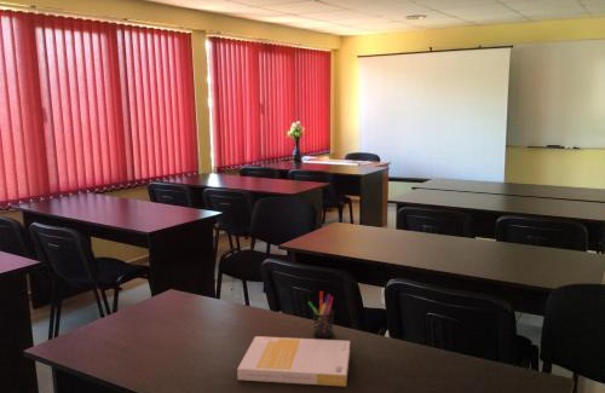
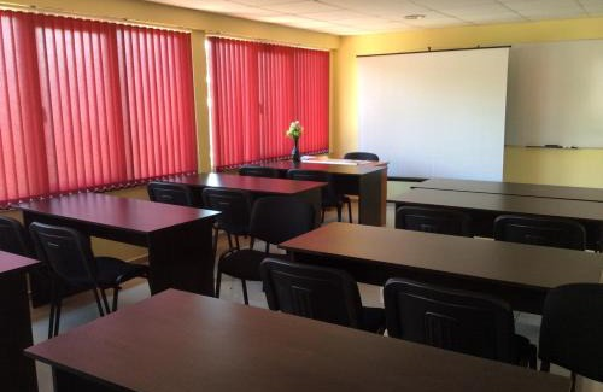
- pen holder [307,290,335,339]
- book [236,335,351,388]
